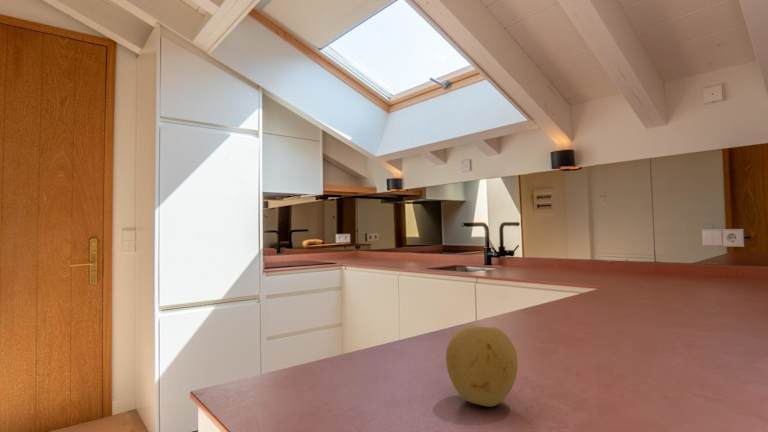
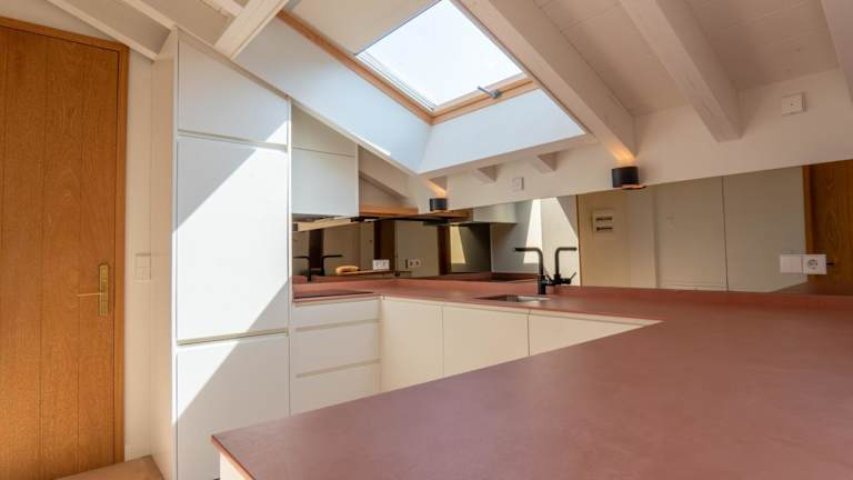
- fruit [445,325,519,408]
